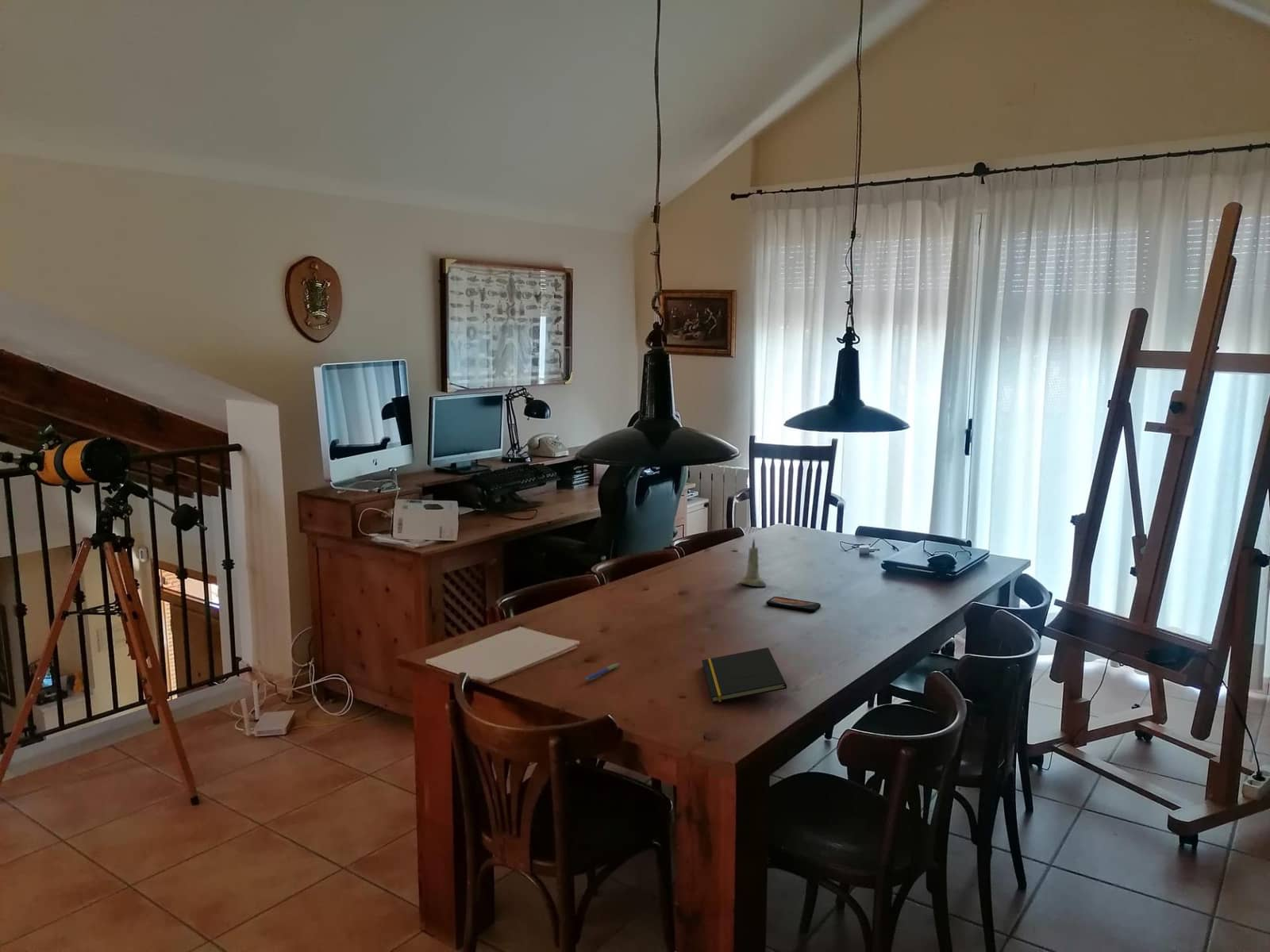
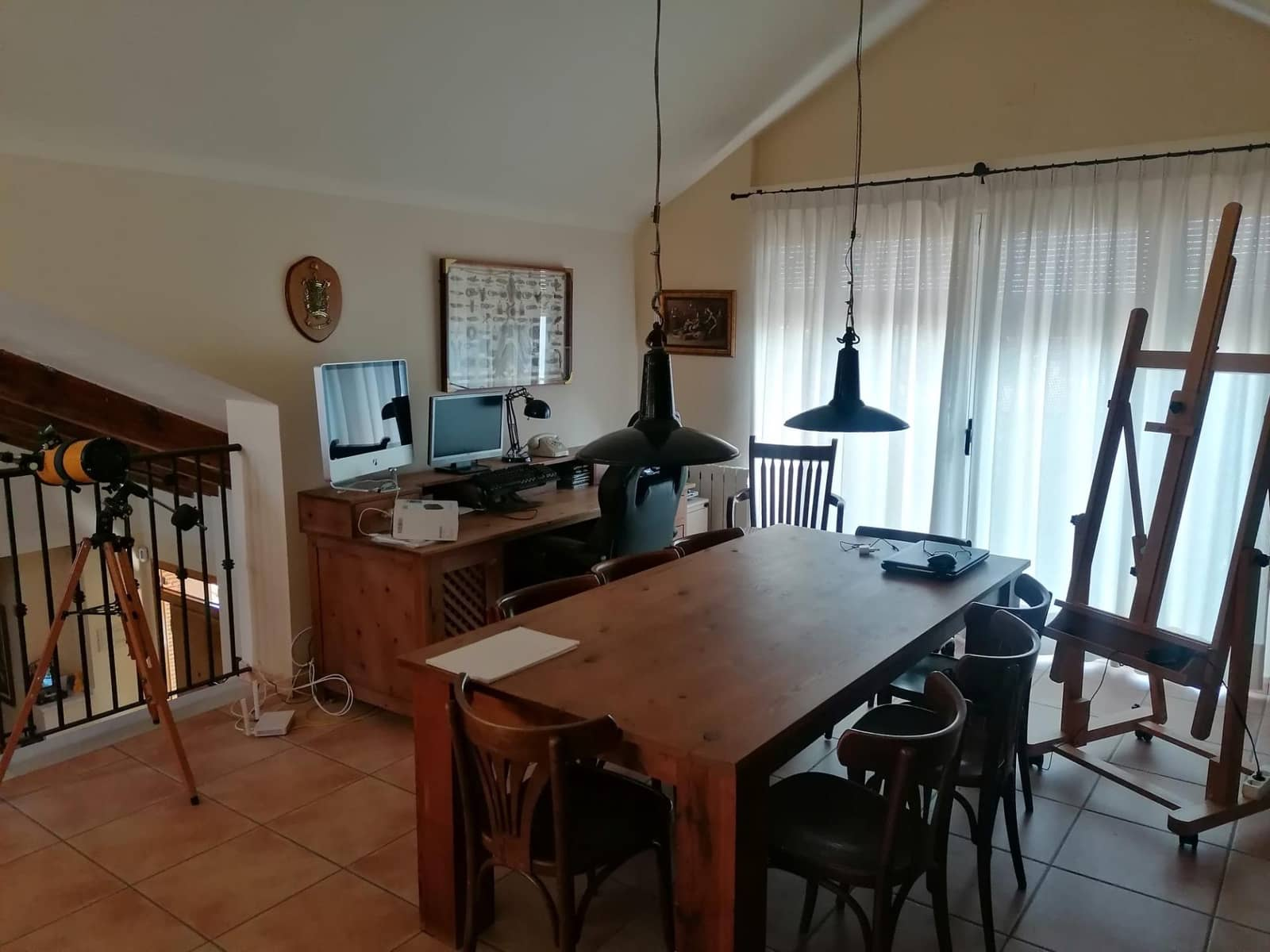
- smartphone [765,596,822,612]
- candle [739,538,768,587]
- pen [583,662,620,681]
- notepad [701,647,787,704]
